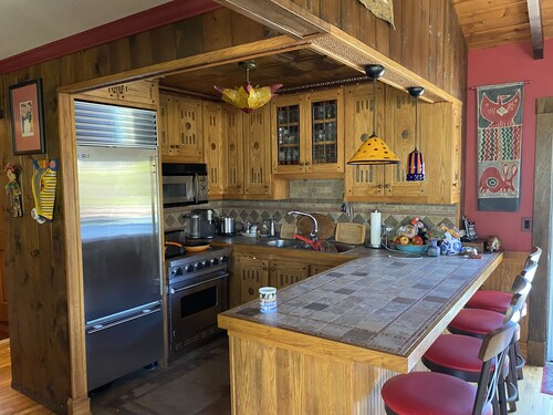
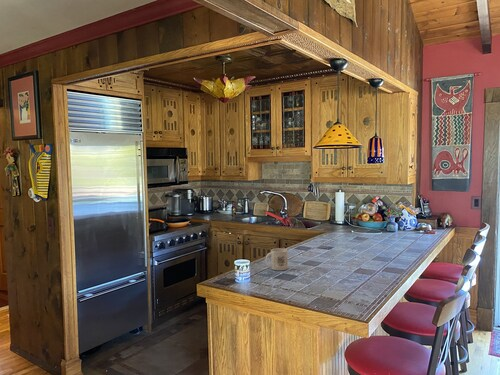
+ mug [264,247,289,271]
